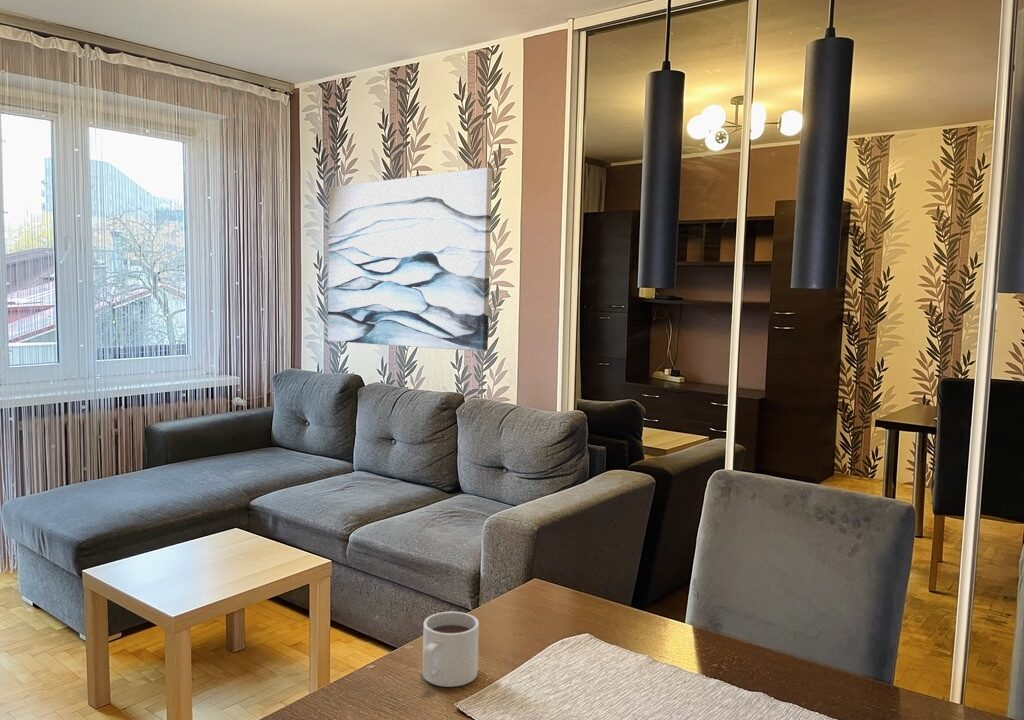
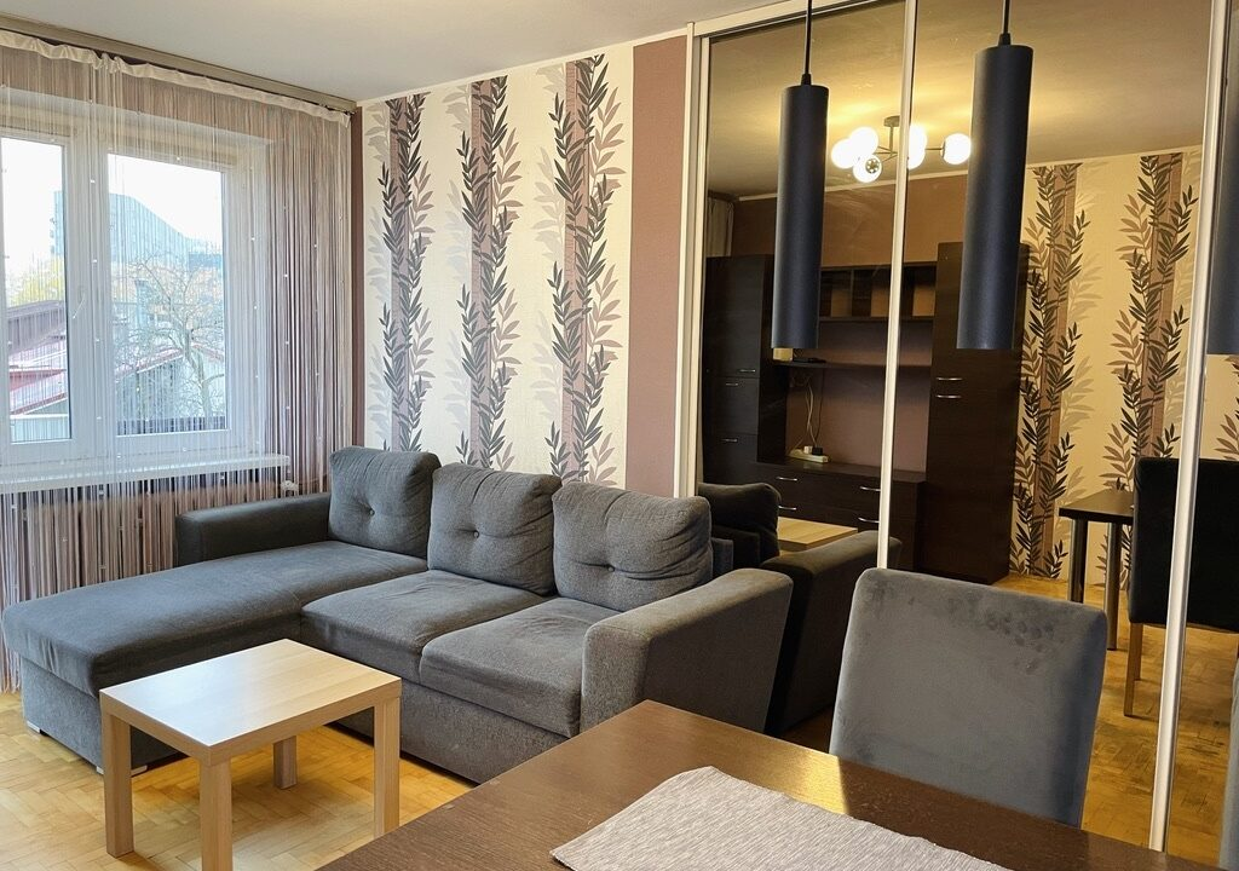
- mug [422,611,480,688]
- wall art [327,167,493,352]
